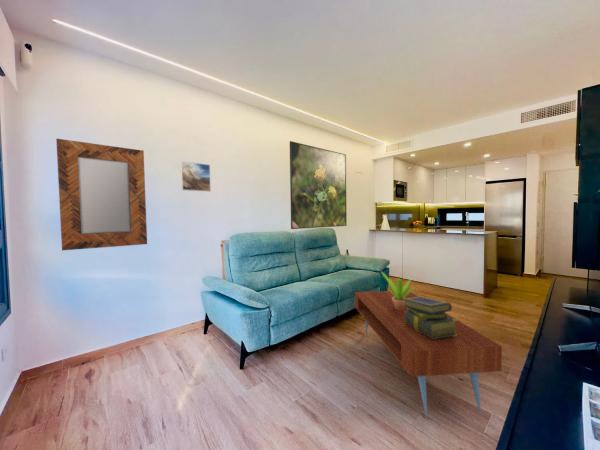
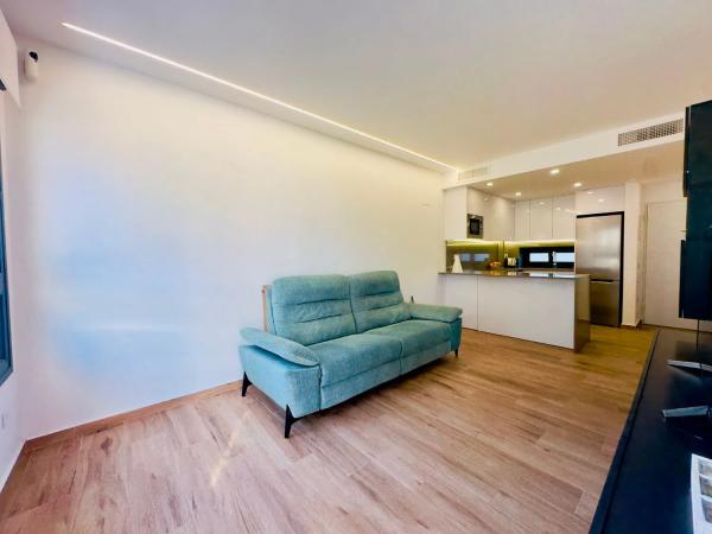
- stack of books [403,295,458,339]
- coffee table [354,290,503,423]
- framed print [180,160,212,193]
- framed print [289,140,348,230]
- home mirror [55,138,148,251]
- potted plant [379,270,415,310]
